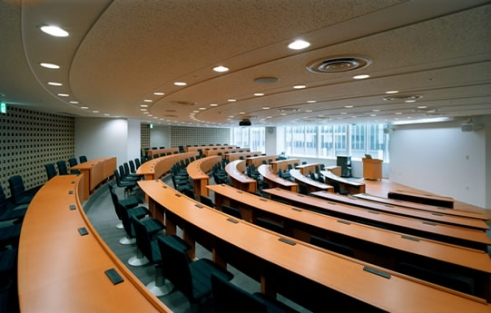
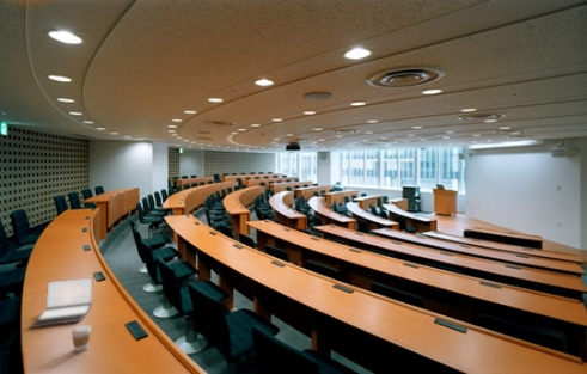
+ coffee cup [71,324,92,352]
+ laptop [29,277,93,330]
